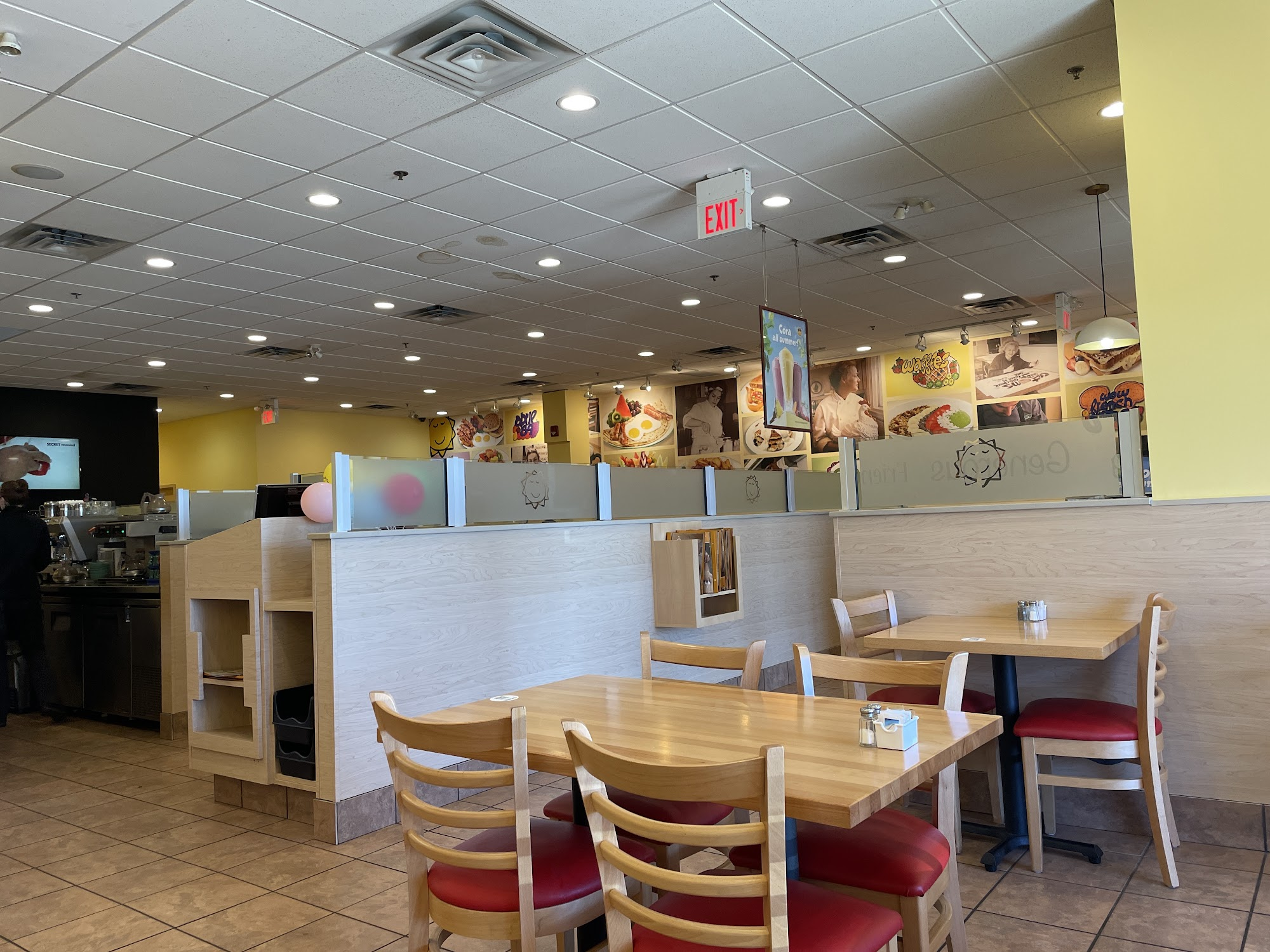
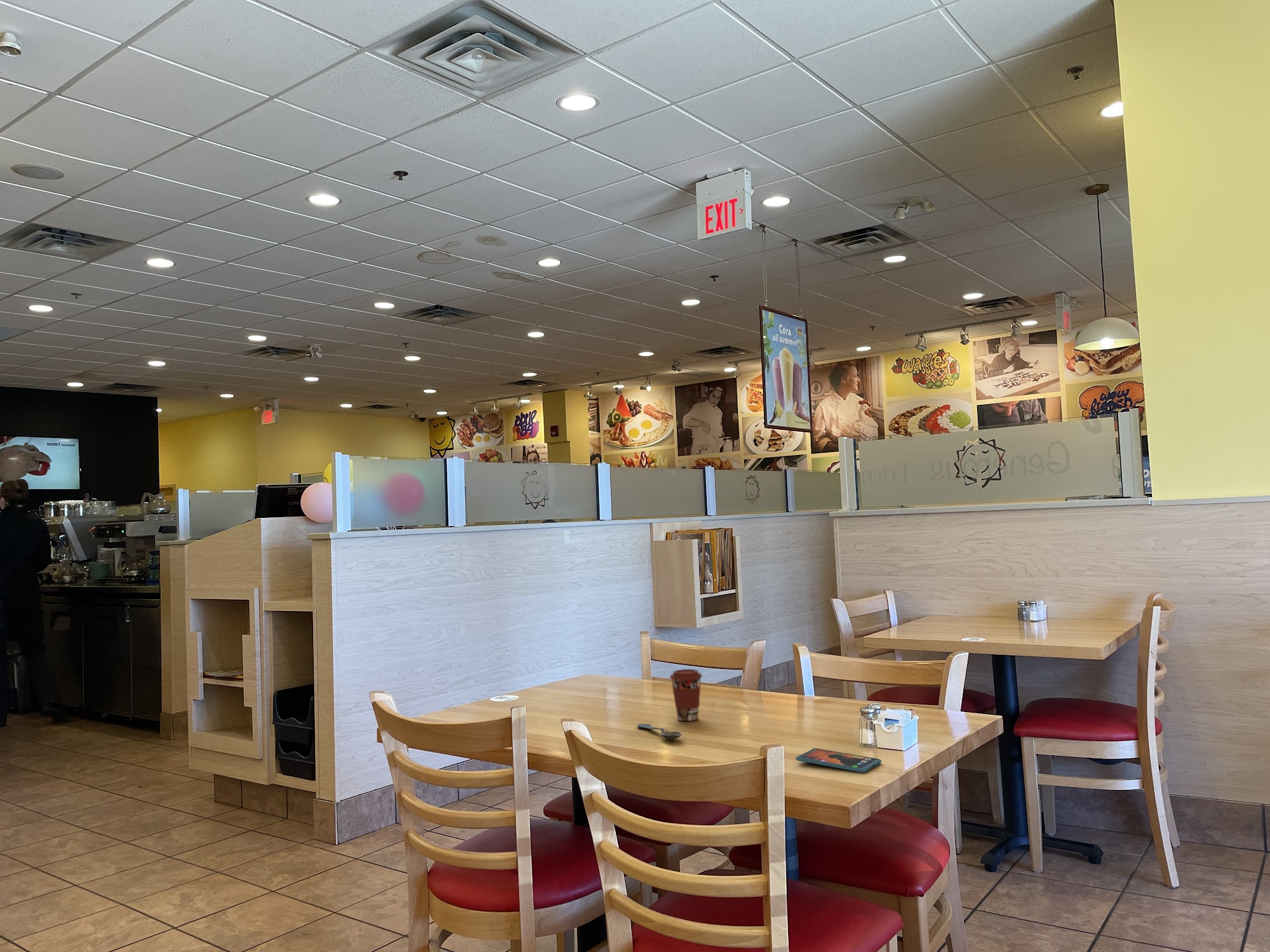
+ smartphone [796,748,882,773]
+ spoon [636,723,682,740]
+ coffee cup [669,668,703,722]
